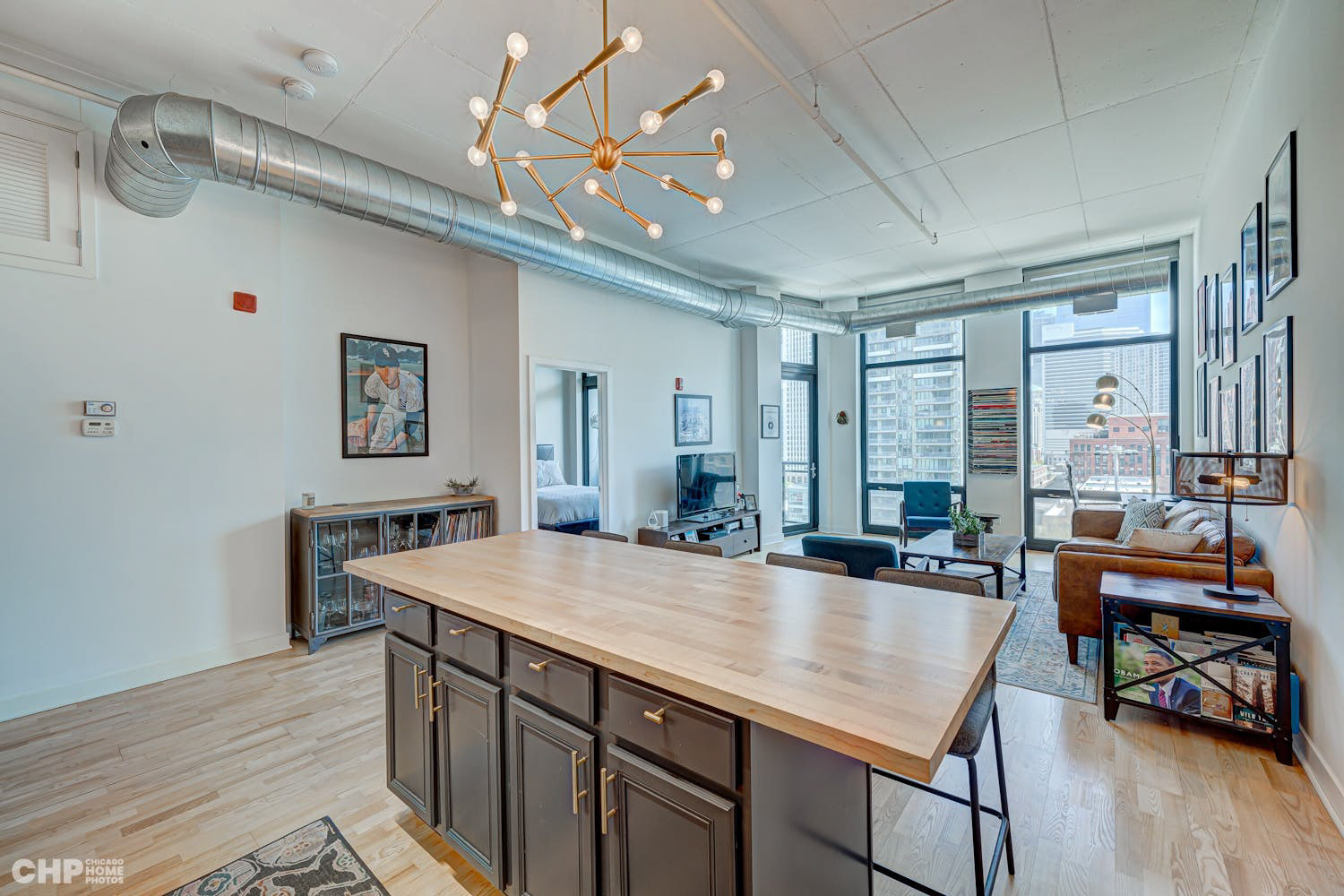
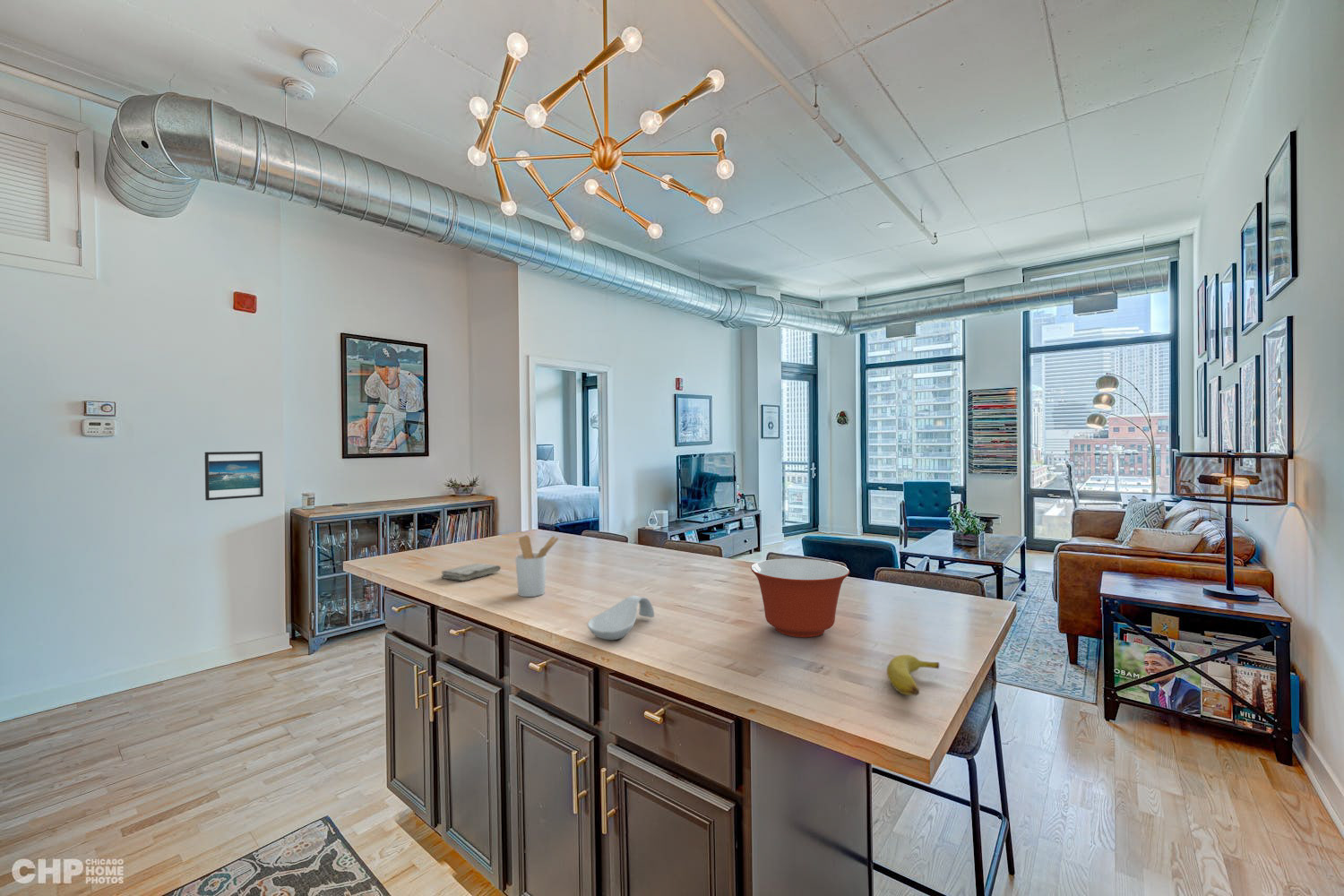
+ banana [886,654,940,696]
+ utensil holder [514,534,560,598]
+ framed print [203,451,264,501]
+ spoon rest [586,595,655,641]
+ washcloth [440,563,502,582]
+ mixing bowl [750,557,850,638]
